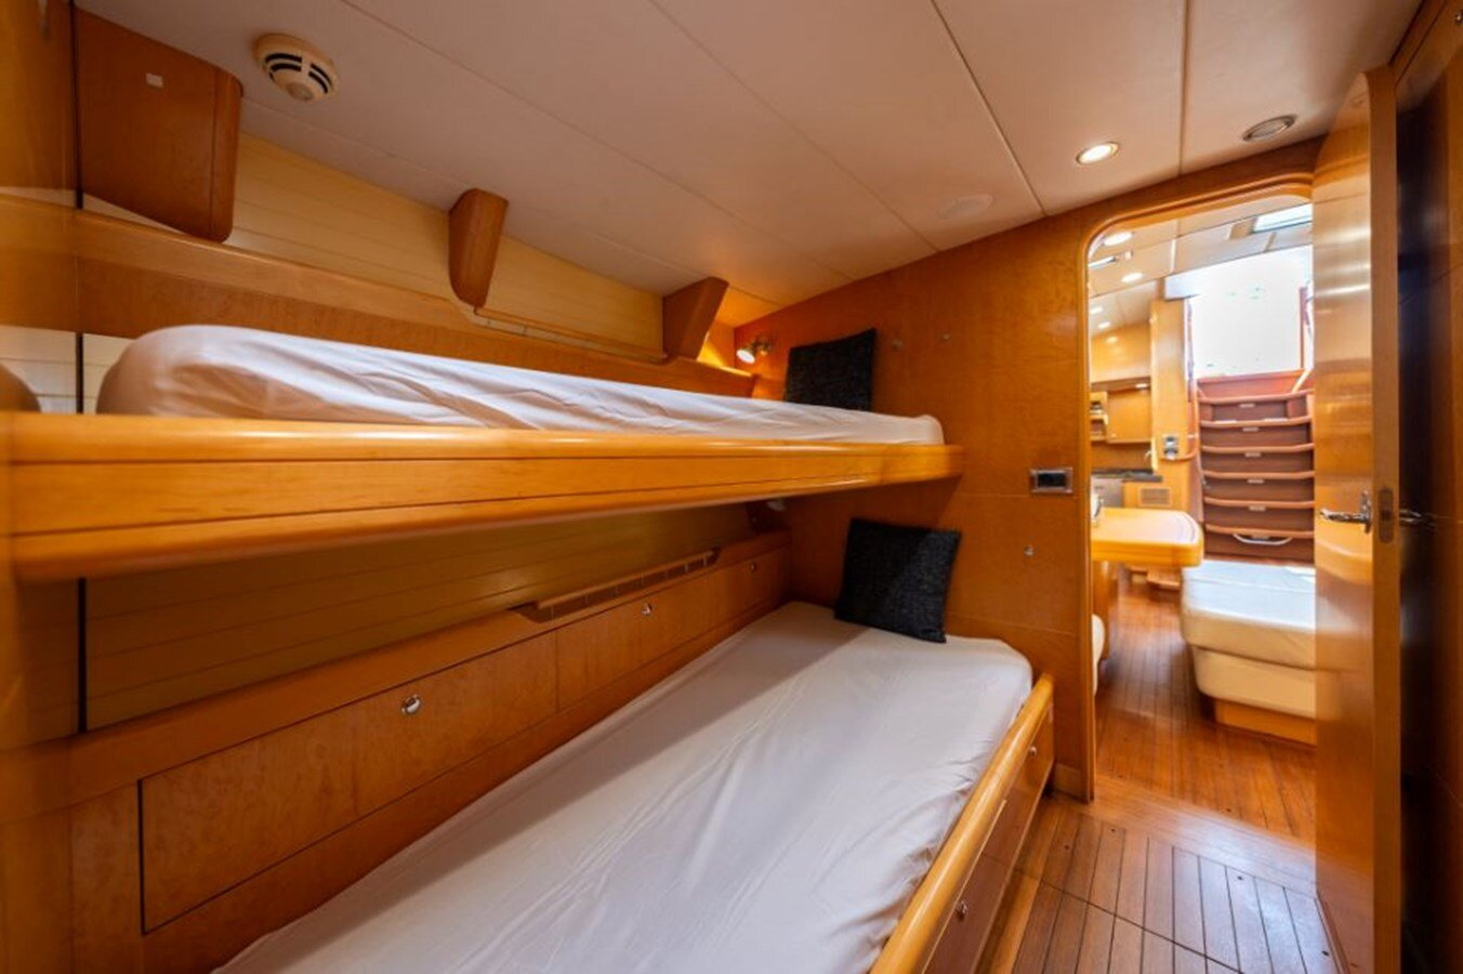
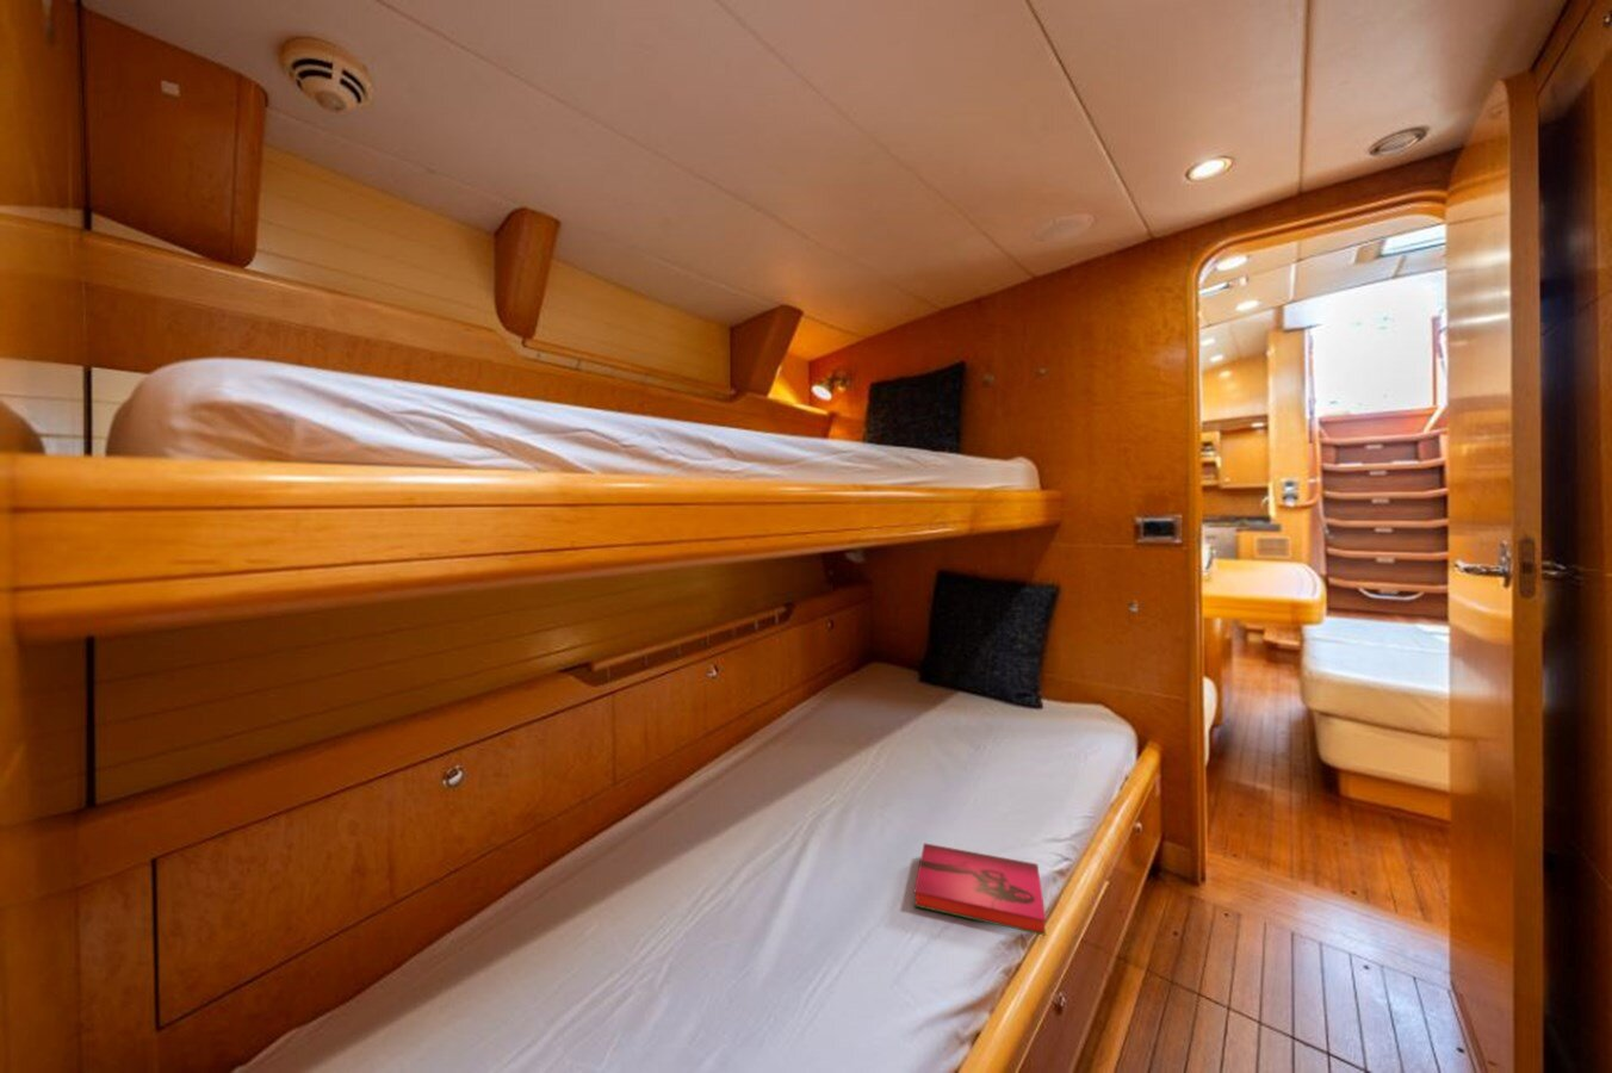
+ hardback book [914,842,1047,938]
